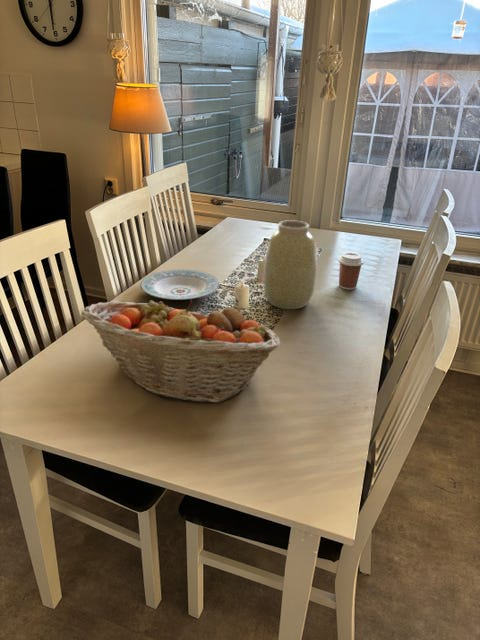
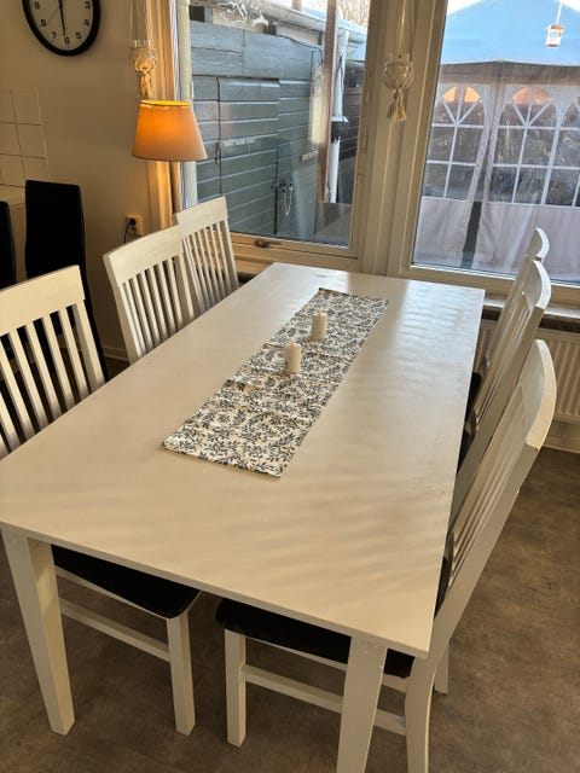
- plate [140,269,220,301]
- vase [263,219,318,310]
- coffee cup [337,251,365,291]
- fruit basket [81,299,281,403]
